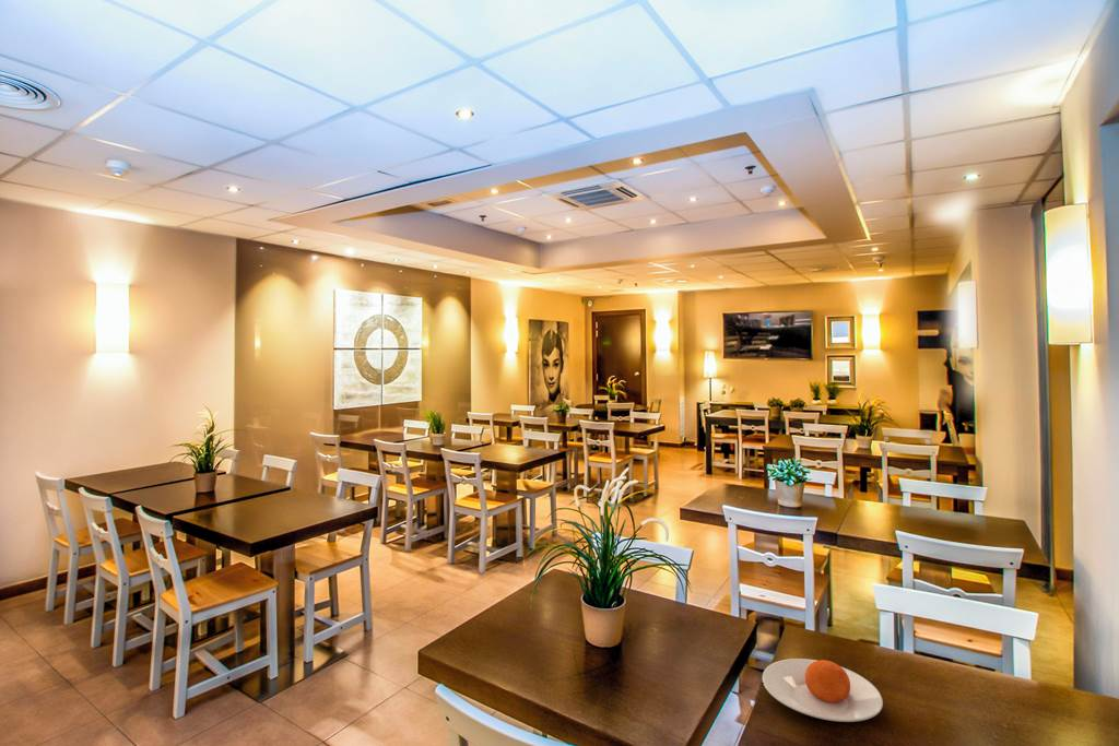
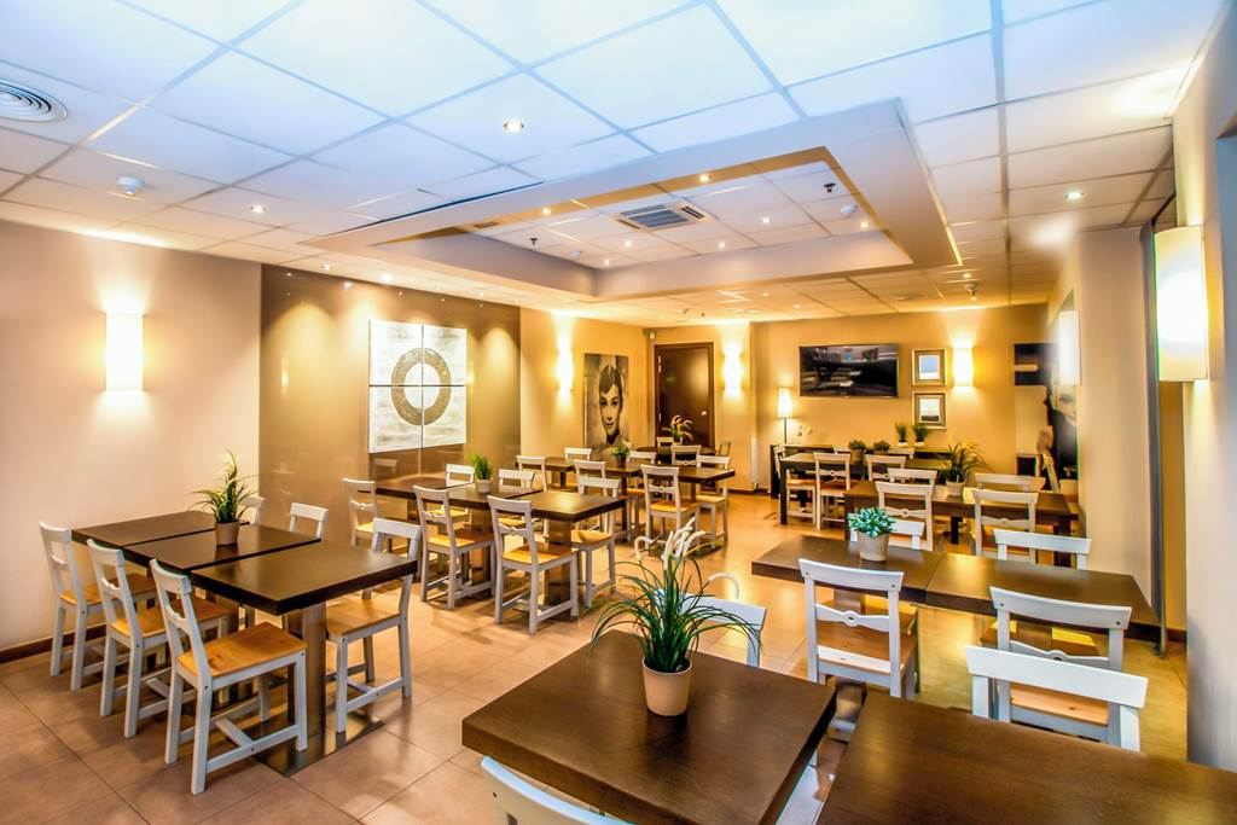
- plate [762,658,884,723]
